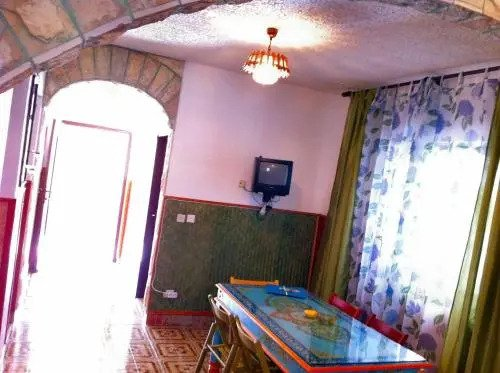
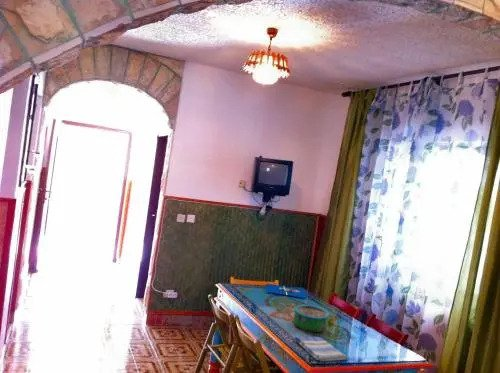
+ dish towel [294,336,347,362]
+ decorative bowl [293,304,330,334]
